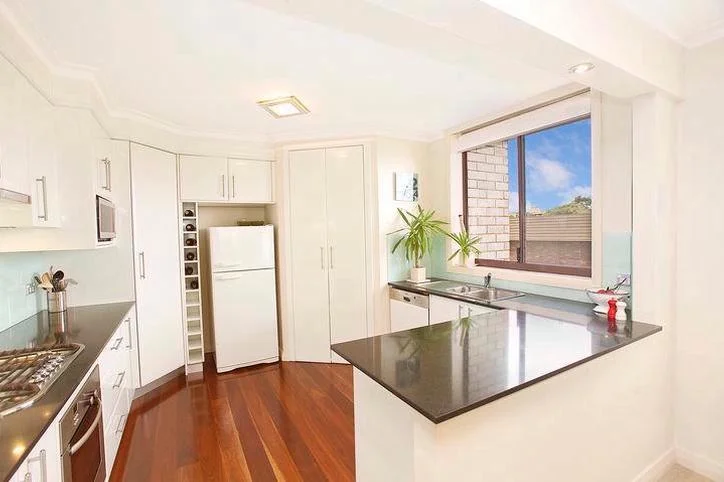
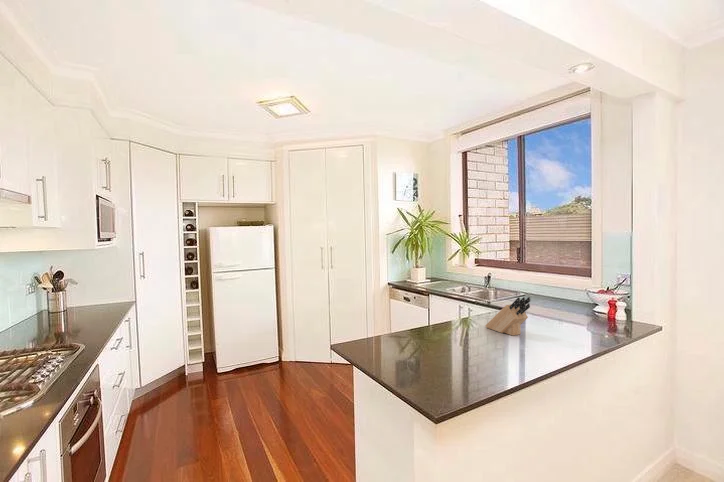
+ knife block [484,296,531,337]
